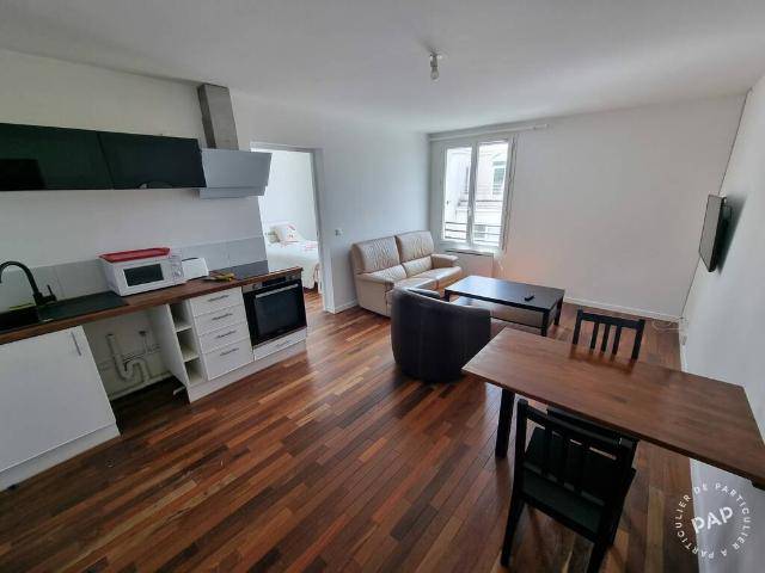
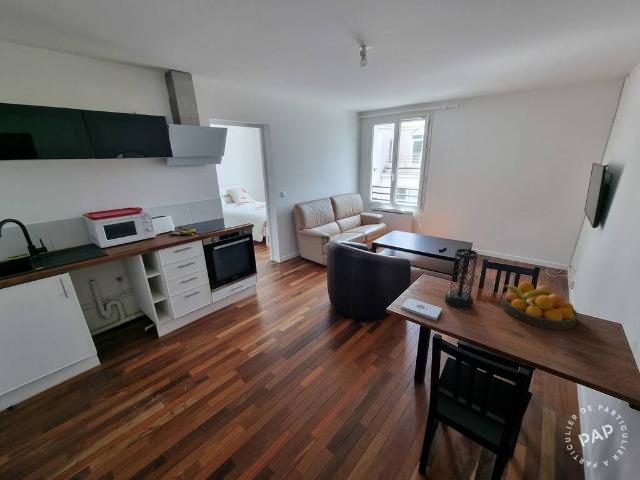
+ notepad [400,297,443,321]
+ vase [444,248,479,310]
+ fruit bowl [500,281,579,331]
